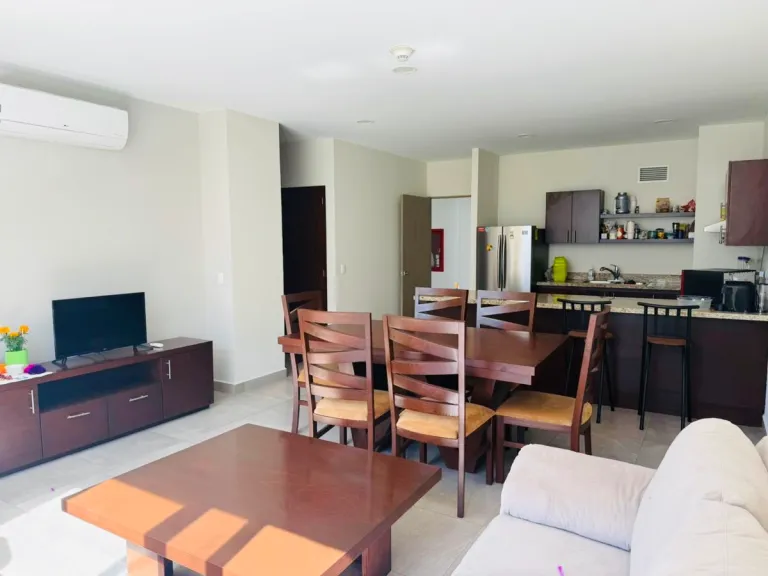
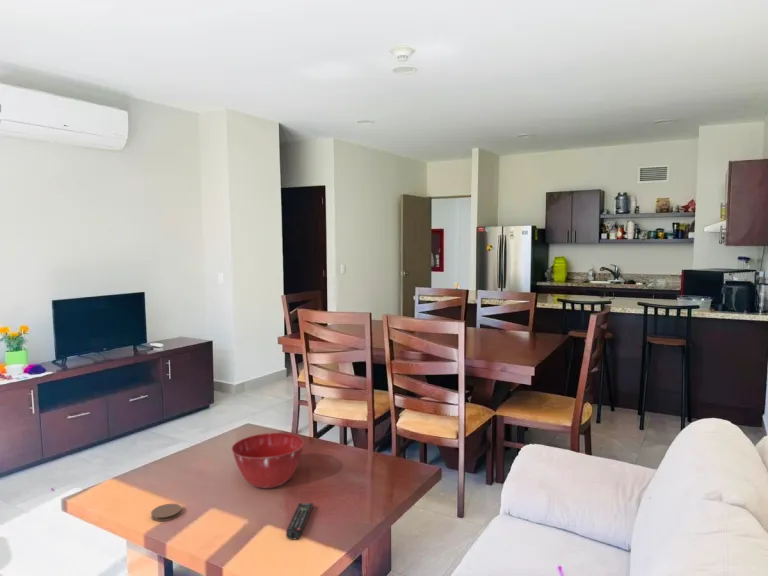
+ remote control [285,502,314,540]
+ coaster [150,503,182,522]
+ mixing bowl [231,432,305,489]
